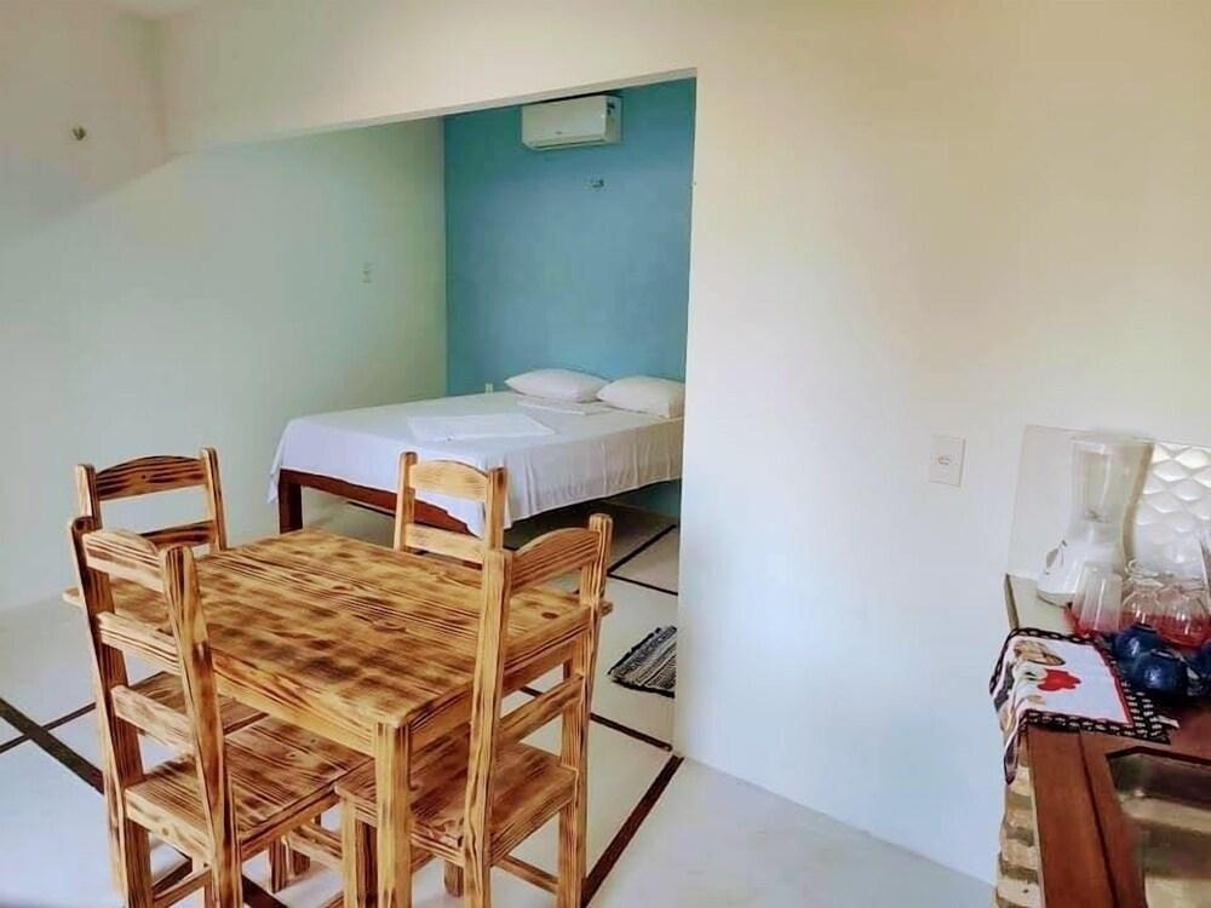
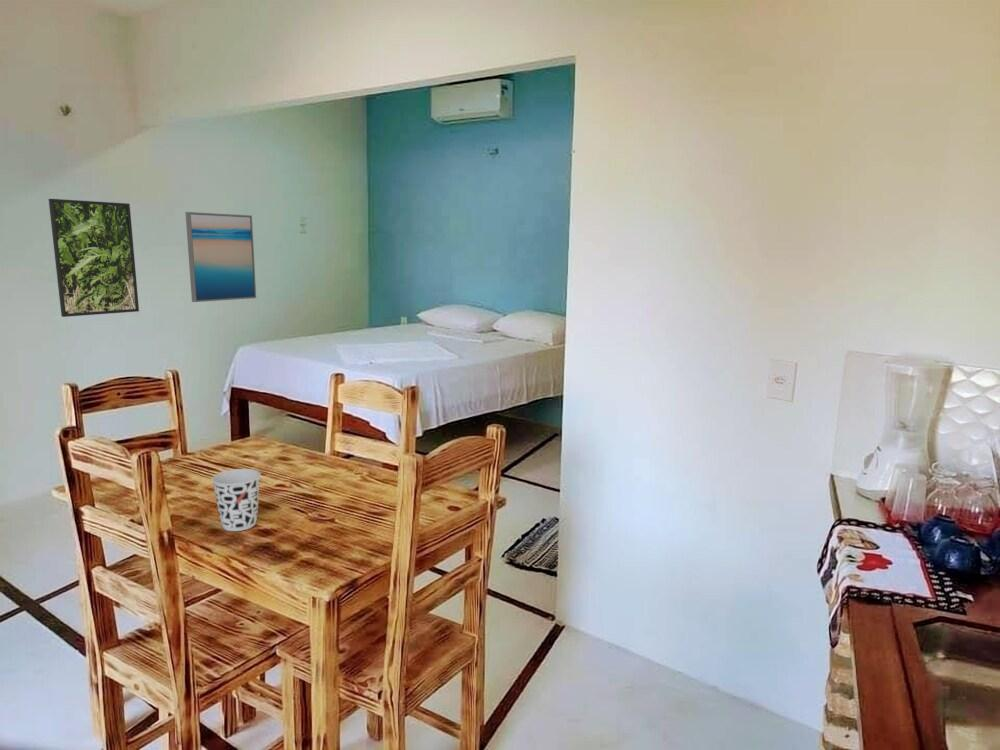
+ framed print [48,198,140,318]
+ cup [210,468,262,532]
+ wall art [184,211,257,303]
